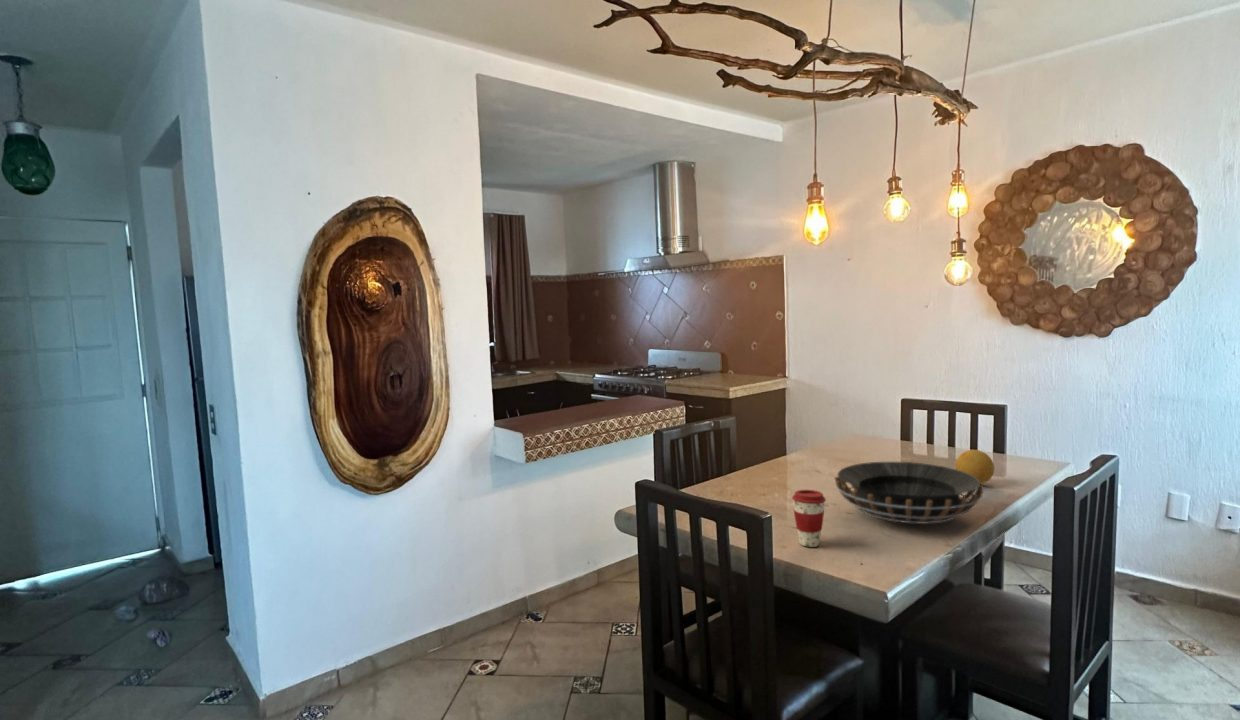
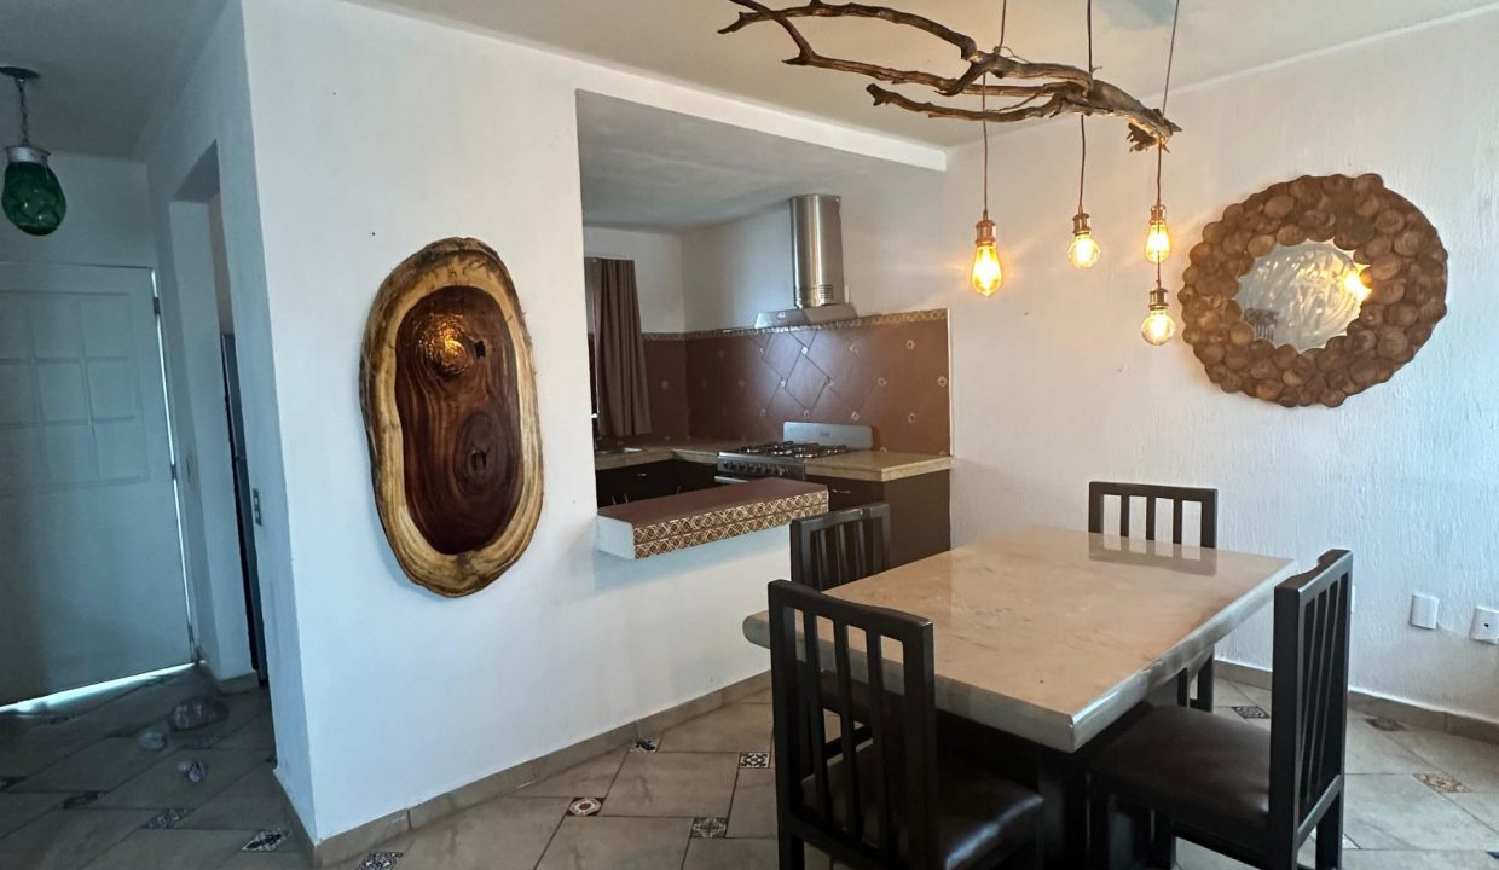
- fruit [954,449,995,485]
- coffee cup [791,489,827,548]
- decorative bowl [833,461,985,525]
